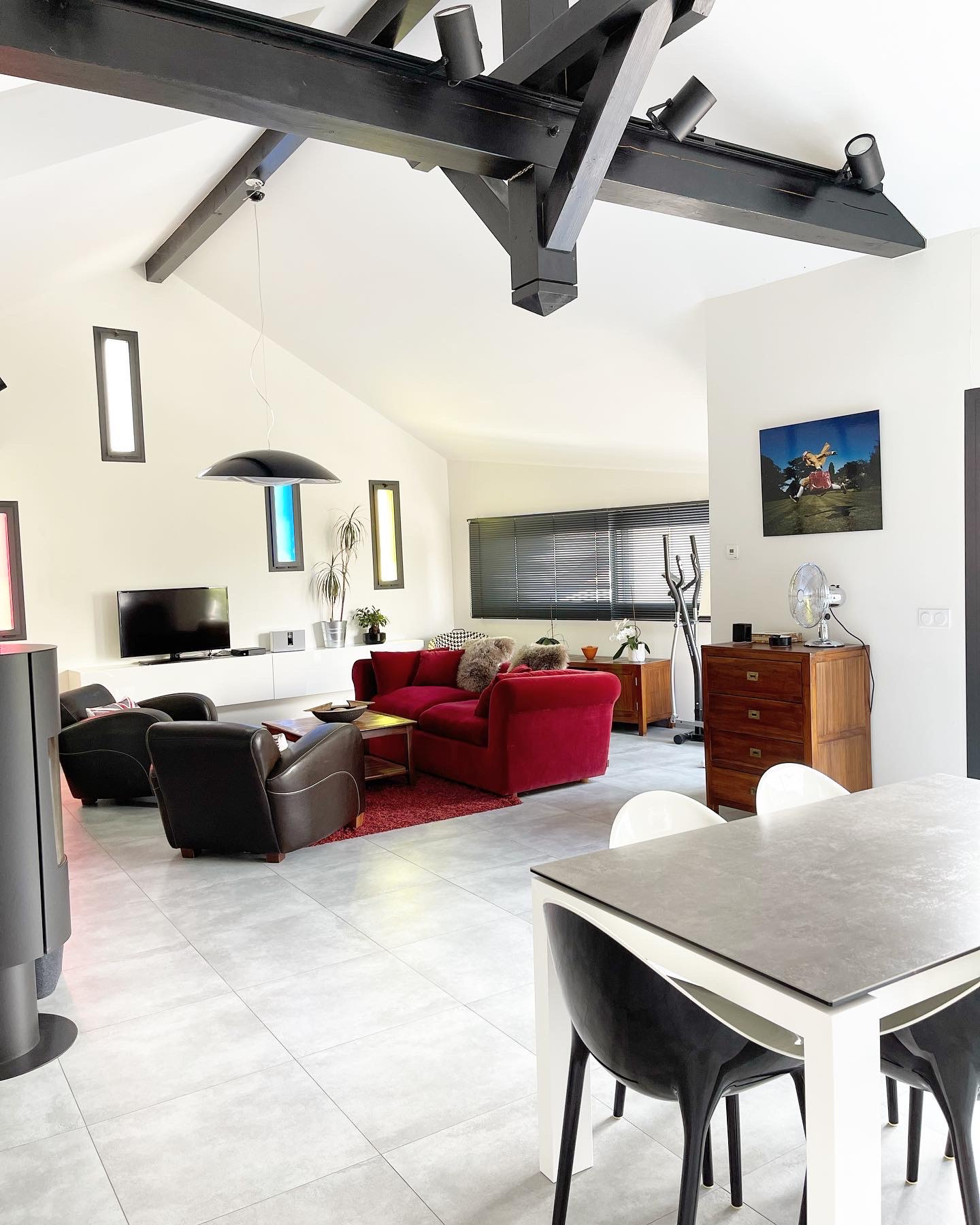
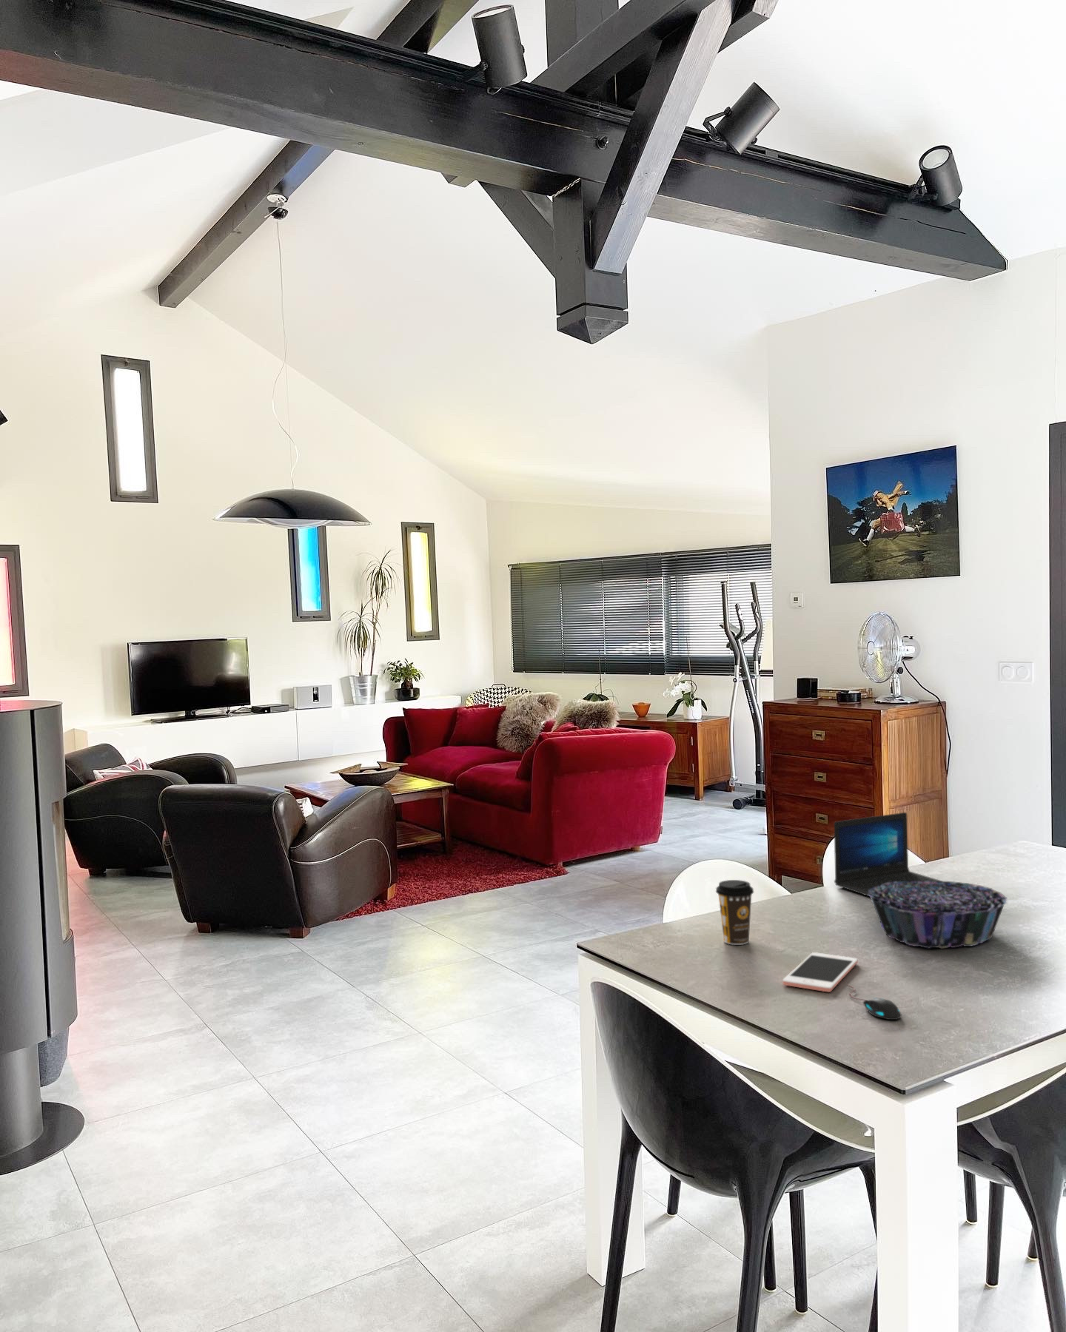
+ mouse [847,985,903,1020]
+ coffee cup [715,880,754,946]
+ decorative bowl [868,880,1008,949]
+ cell phone [782,951,858,993]
+ laptop [833,812,943,897]
